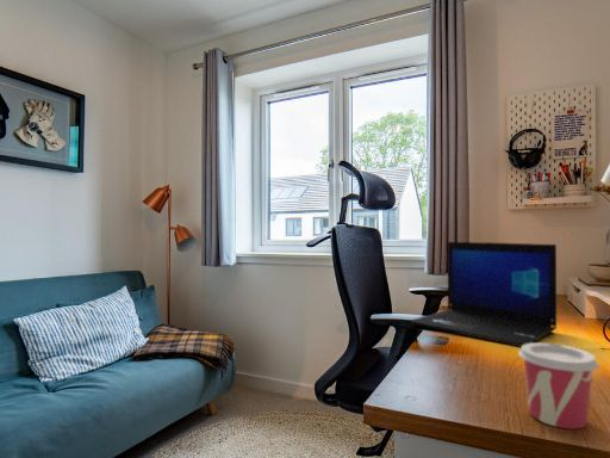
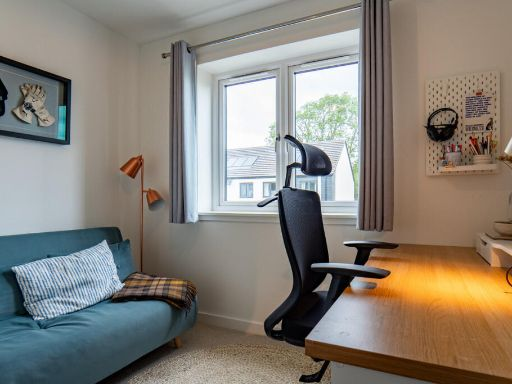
- laptop [409,241,558,348]
- cup [517,342,600,431]
